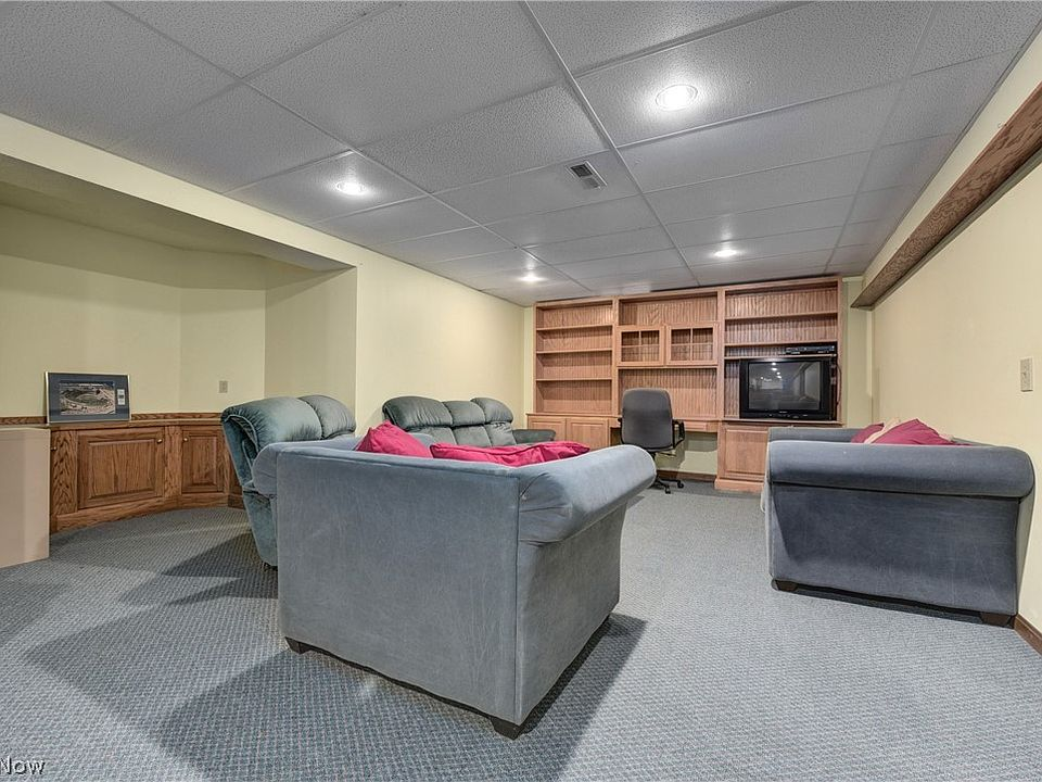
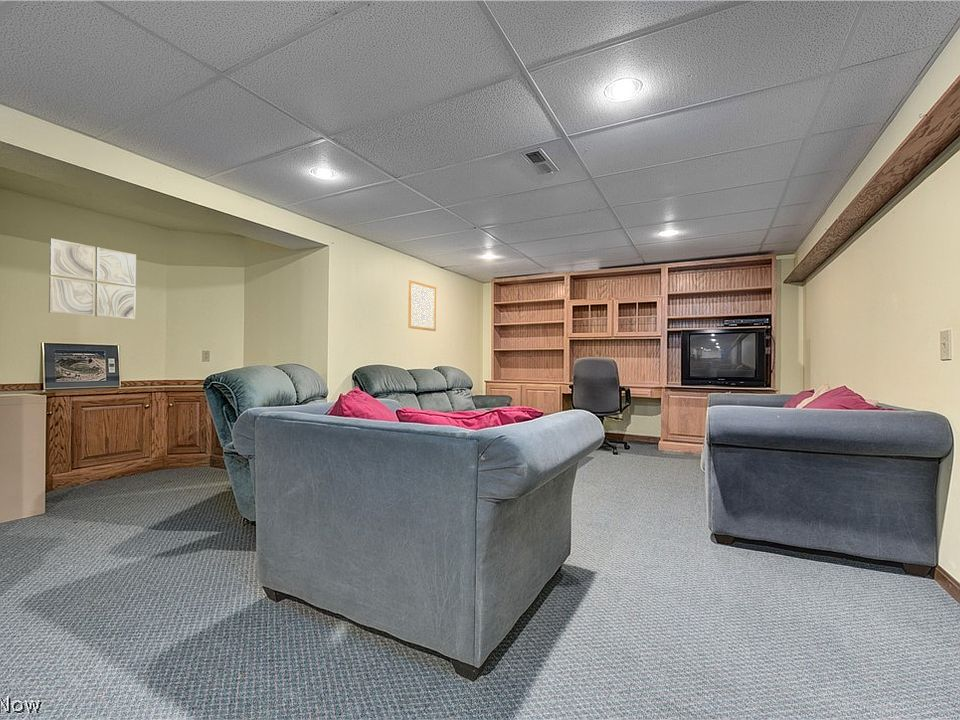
+ wall art [407,279,437,332]
+ wall art [48,238,137,320]
